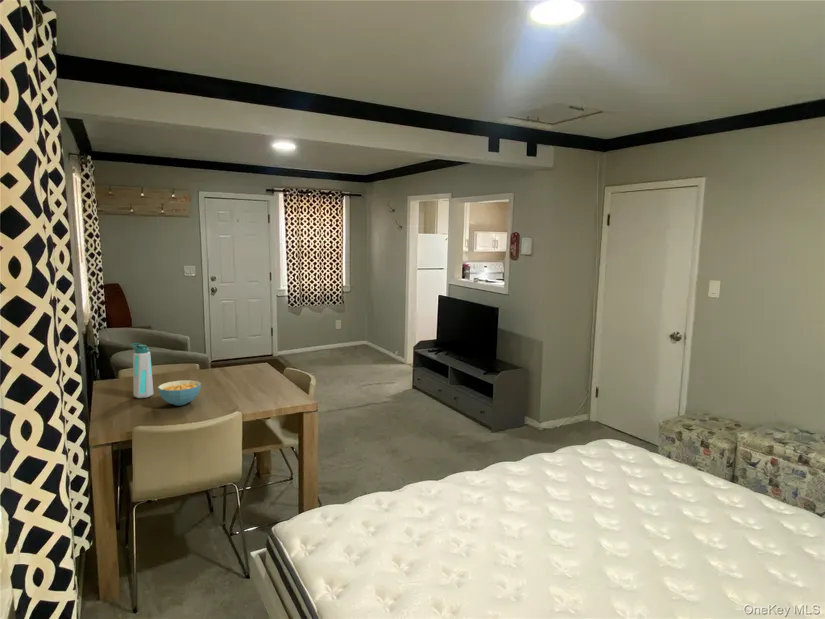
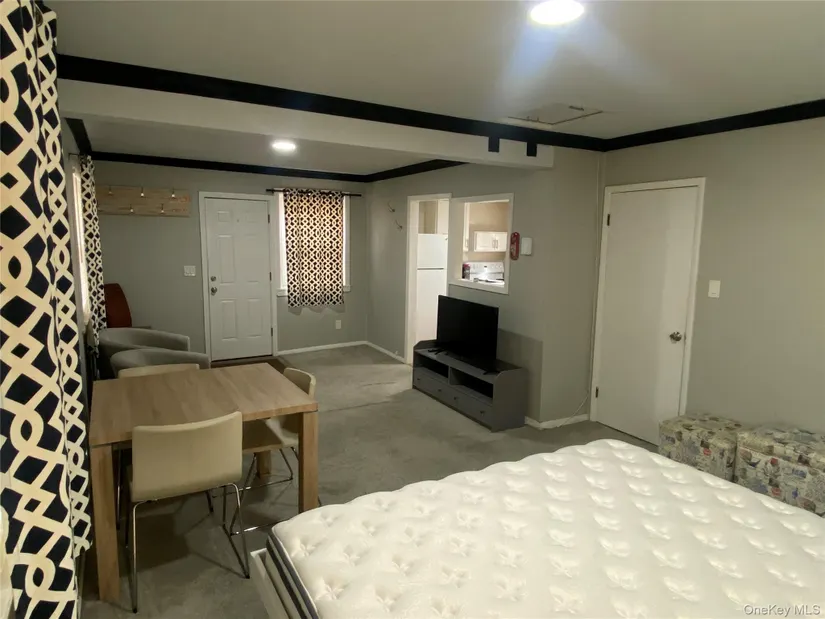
- water bottle [129,342,154,399]
- cereal bowl [157,379,202,407]
